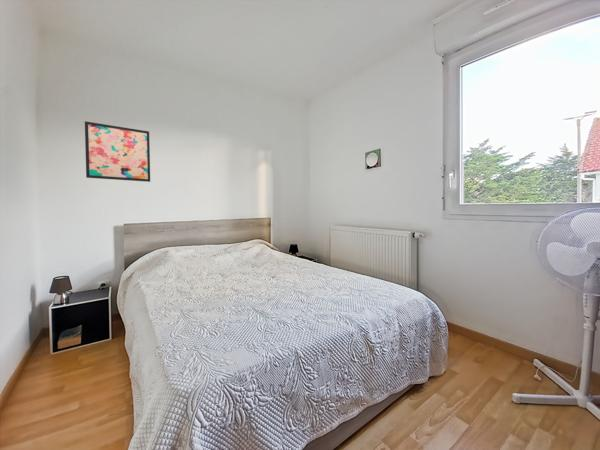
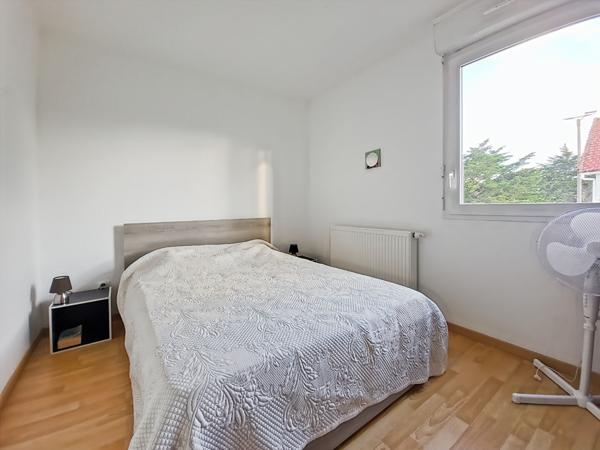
- wall art [84,120,151,183]
